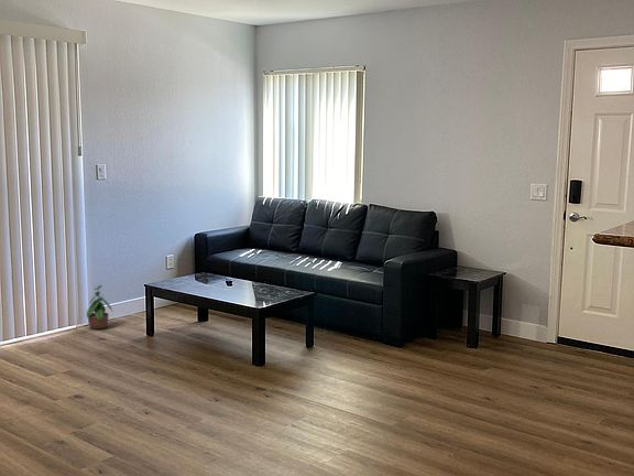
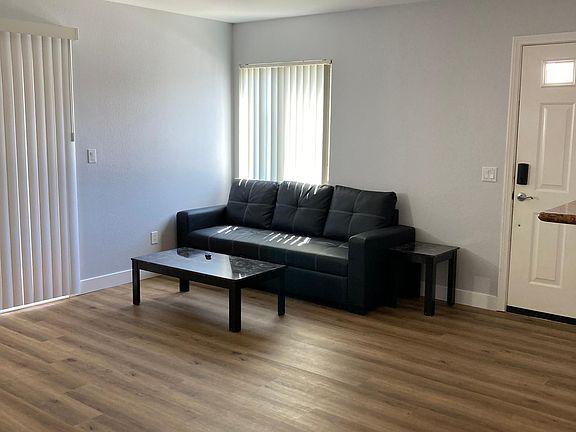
- potted plant [86,282,113,331]
